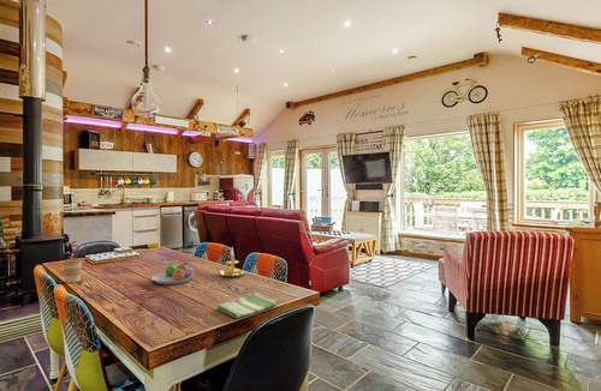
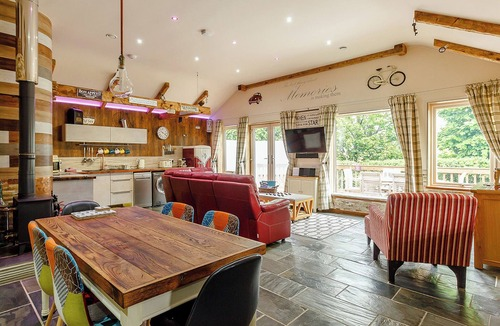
- candle holder [219,246,245,278]
- dish towel [215,291,280,319]
- fruit bowl [150,261,195,285]
- coffee cup [61,257,83,284]
